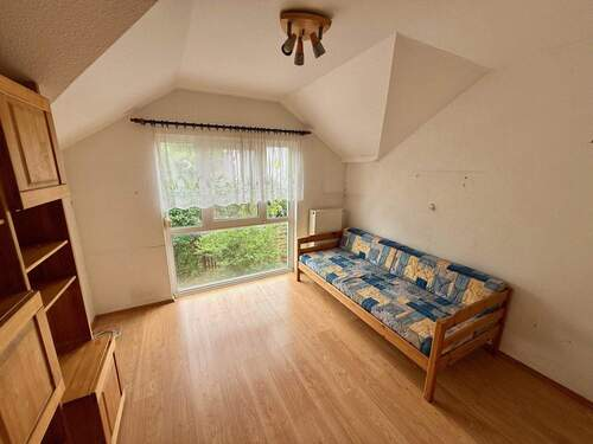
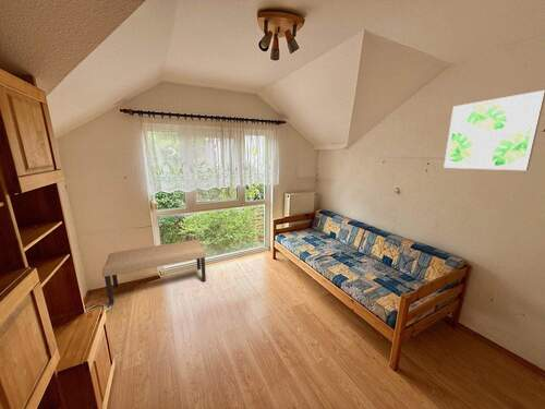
+ wall art [443,89,545,171]
+ bench [101,239,207,305]
